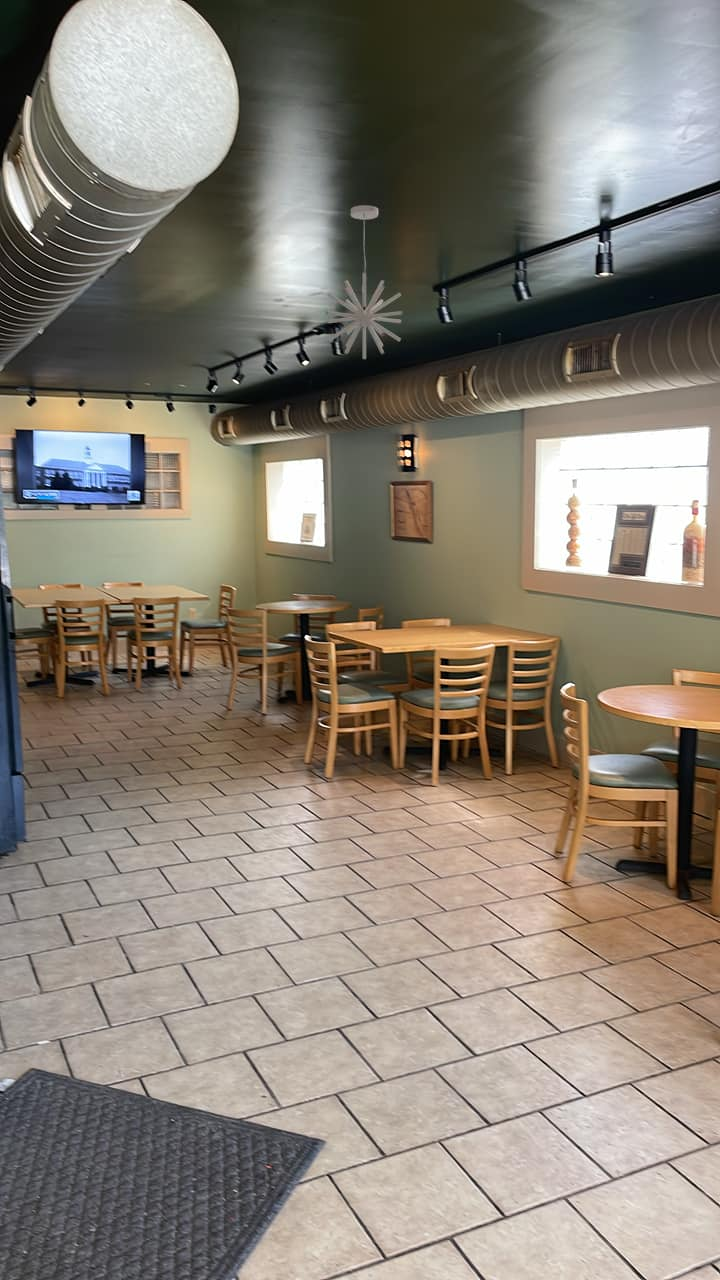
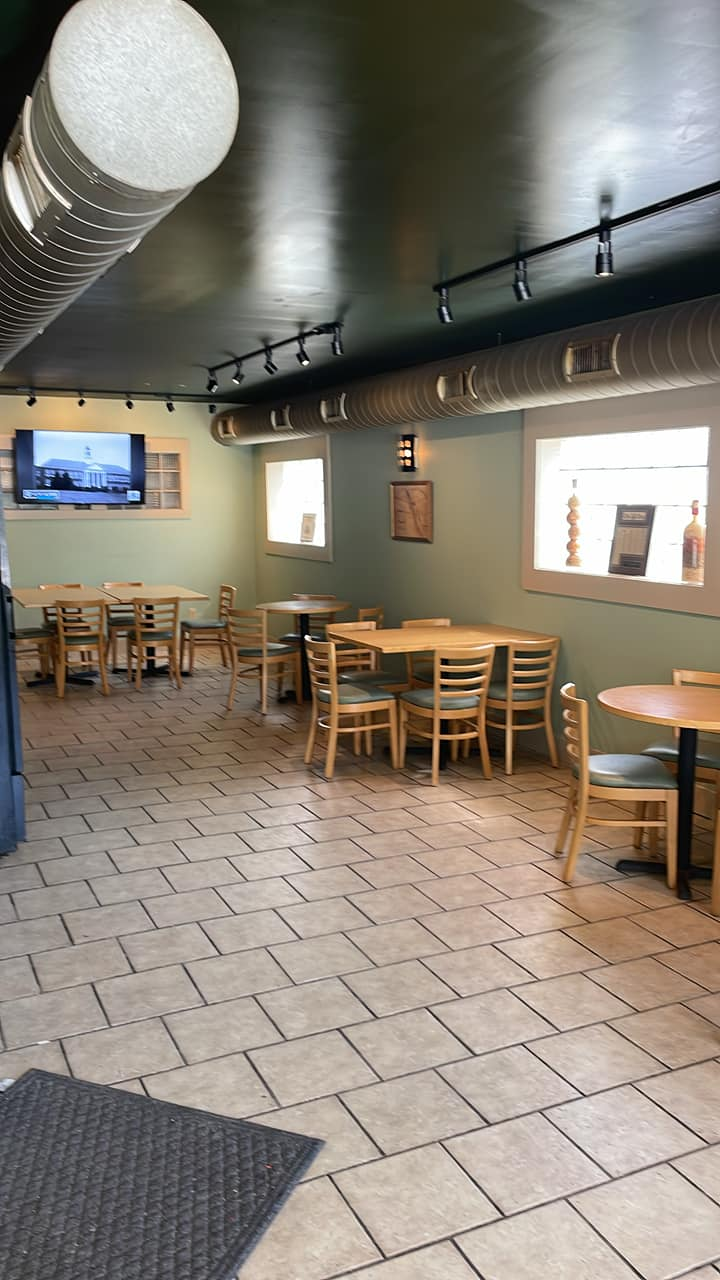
- pendant light [325,204,404,360]
